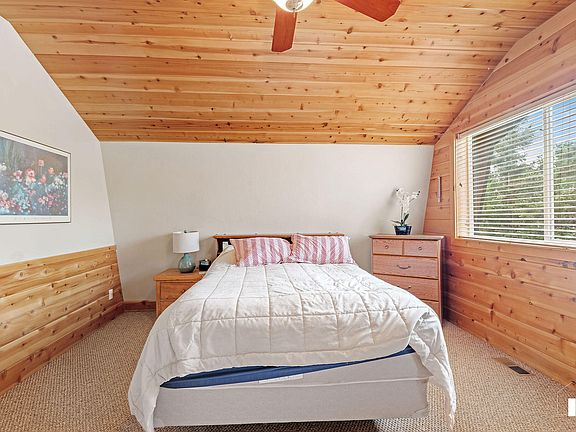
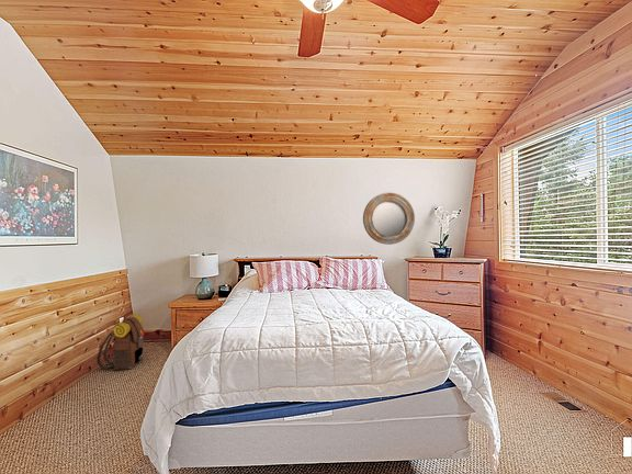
+ backpack [95,313,145,371]
+ home mirror [362,192,416,246]
